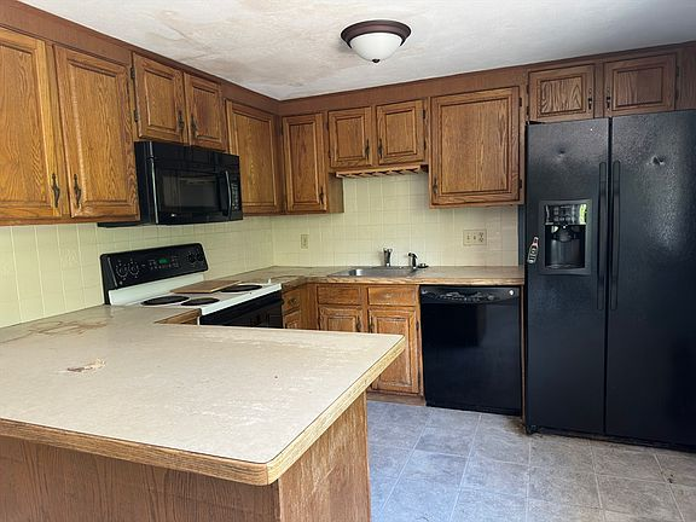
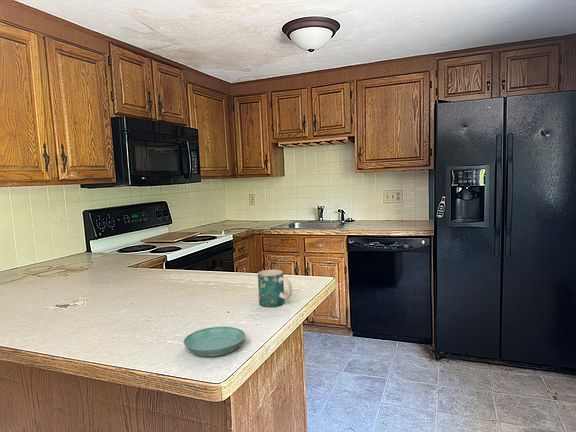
+ saucer [182,326,246,358]
+ mug [257,269,293,308]
